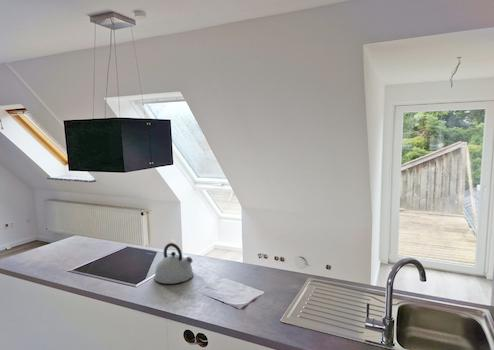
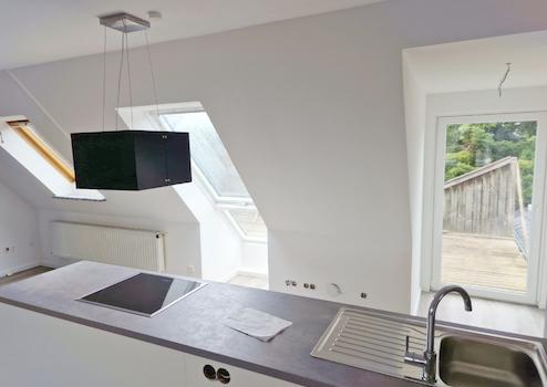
- kettle [153,242,194,285]
